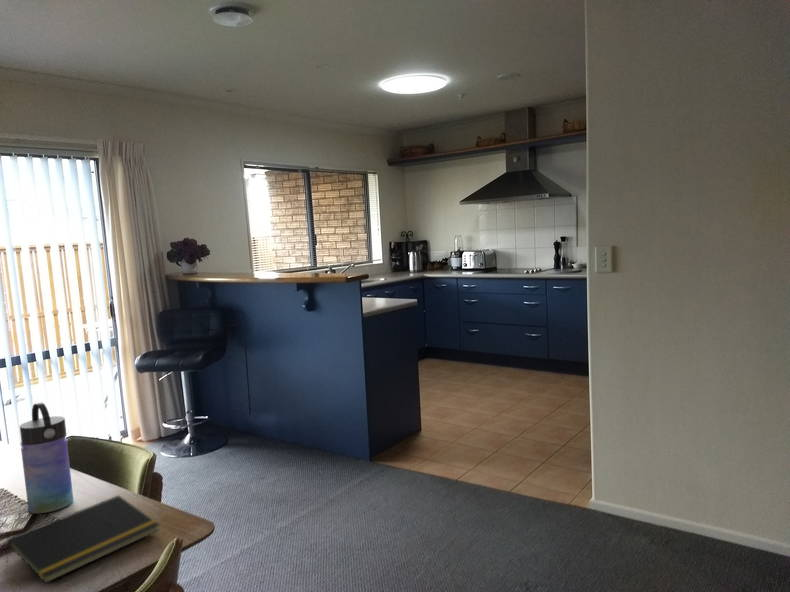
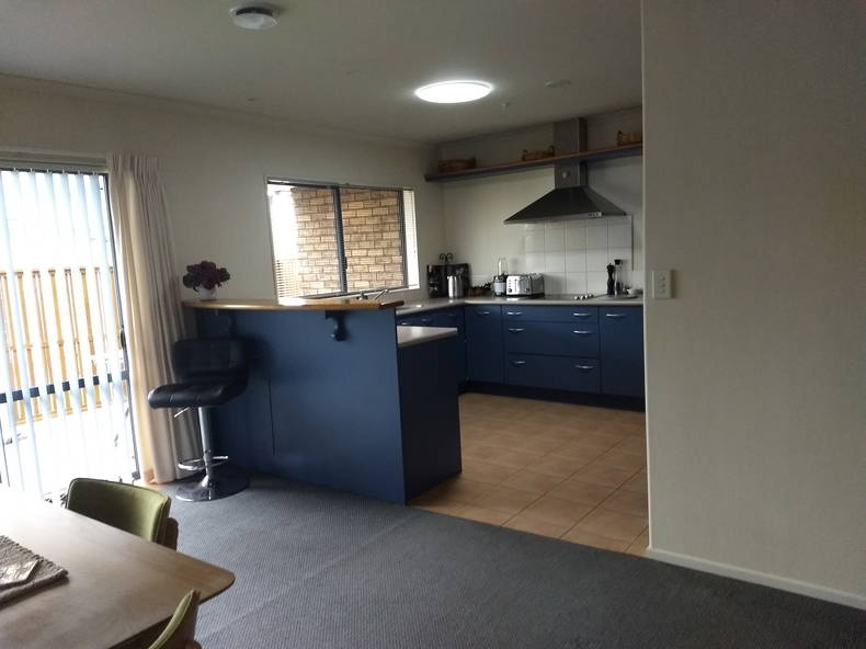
- notepad [5,494,160,584]
- water bottle [19,401,74,514]
